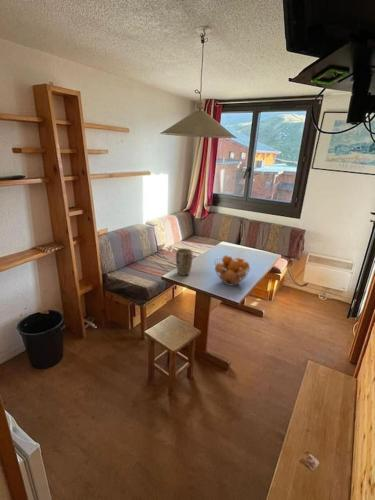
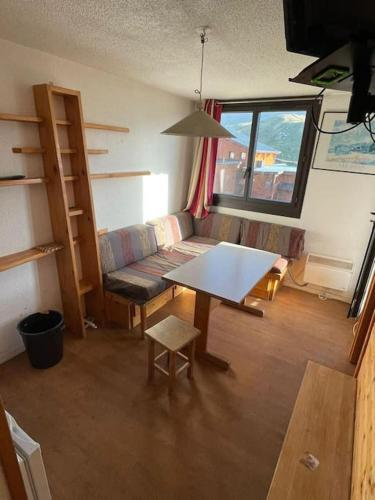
- plant pot [175,247,193,277]
- fruit basket [213,254,252,287]
